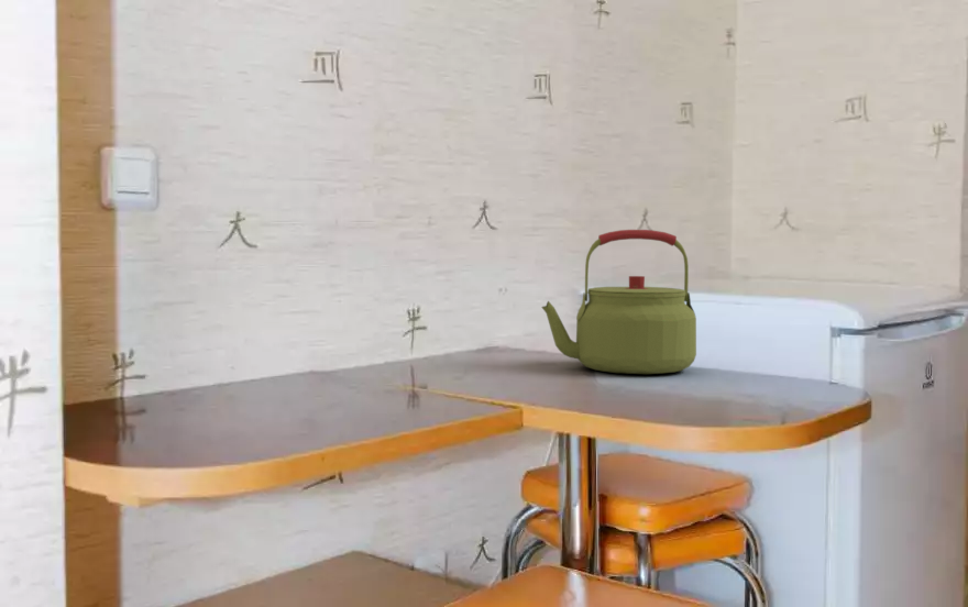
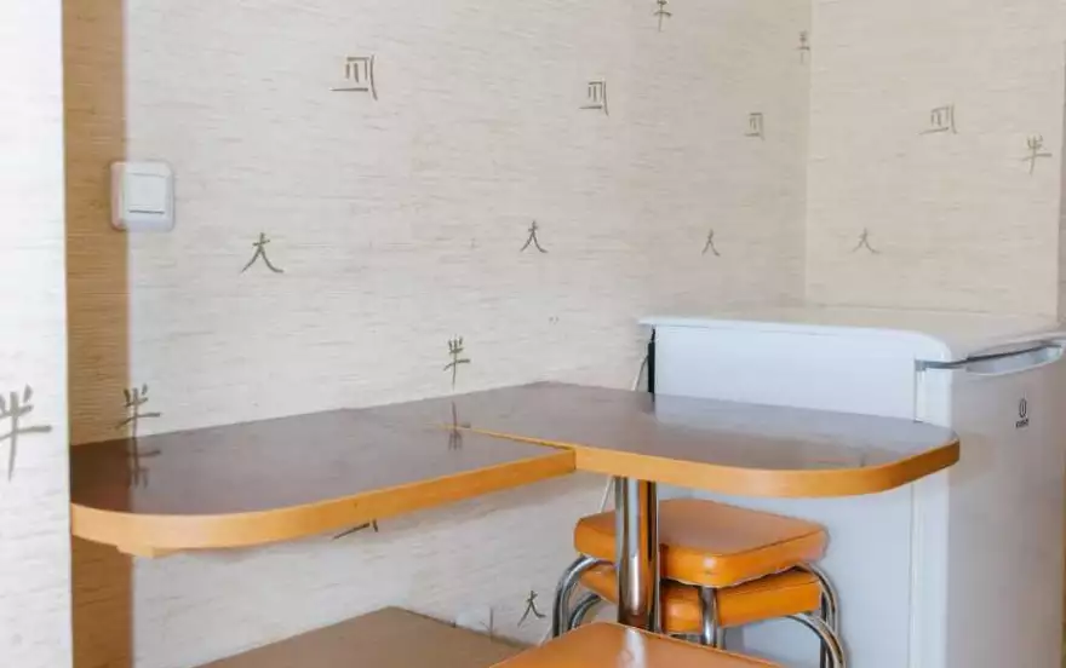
- kettle [540,229,697,375]
